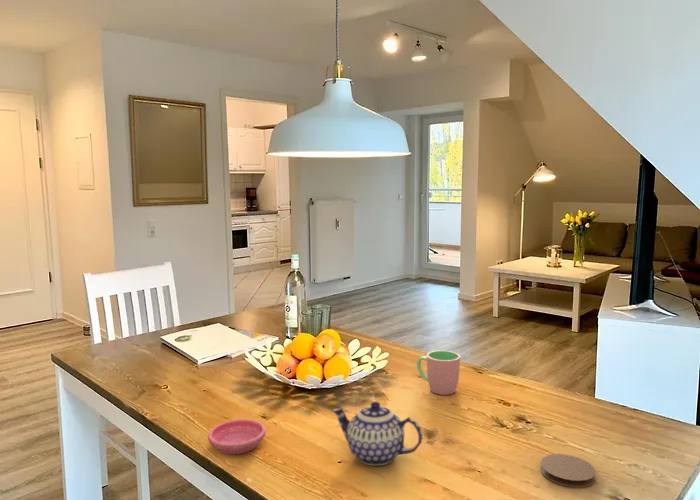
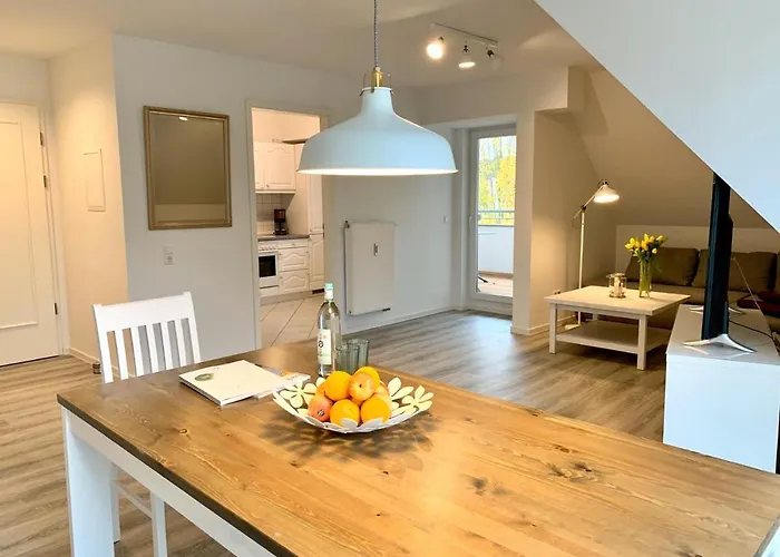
- coaster [540,453,597,488]
- saucer [207,418,267,455]
- cup [416,350,461,396]
- teapot [331,401,423,467]
